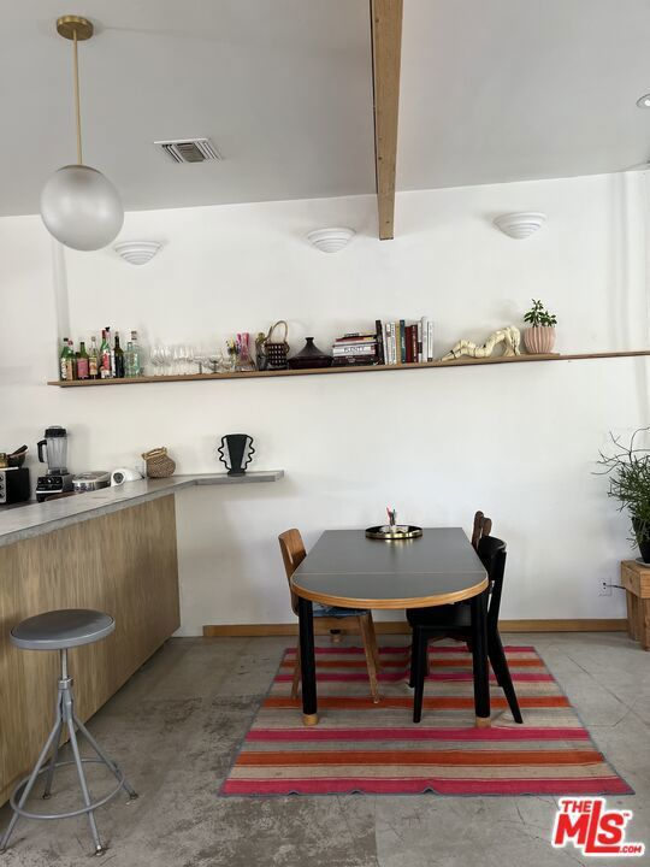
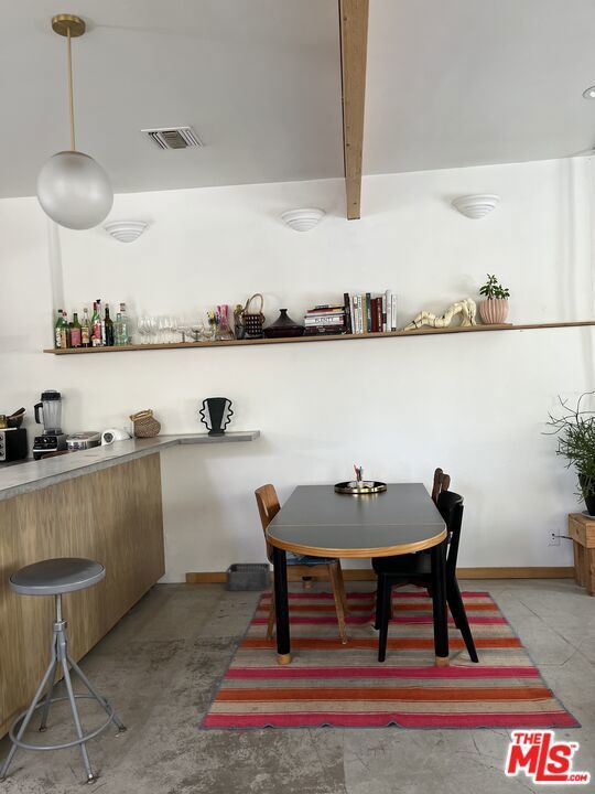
+ storage bin [225,562,272,592]
